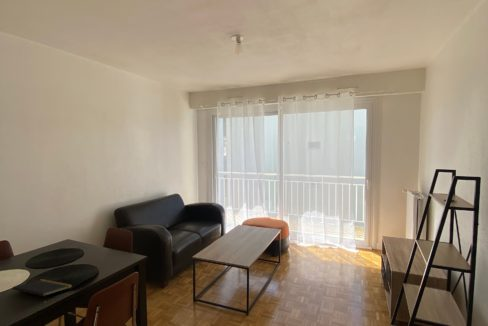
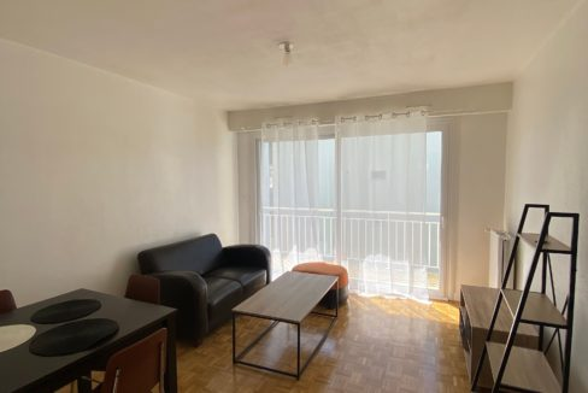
- notepad [11,278,73,300]
